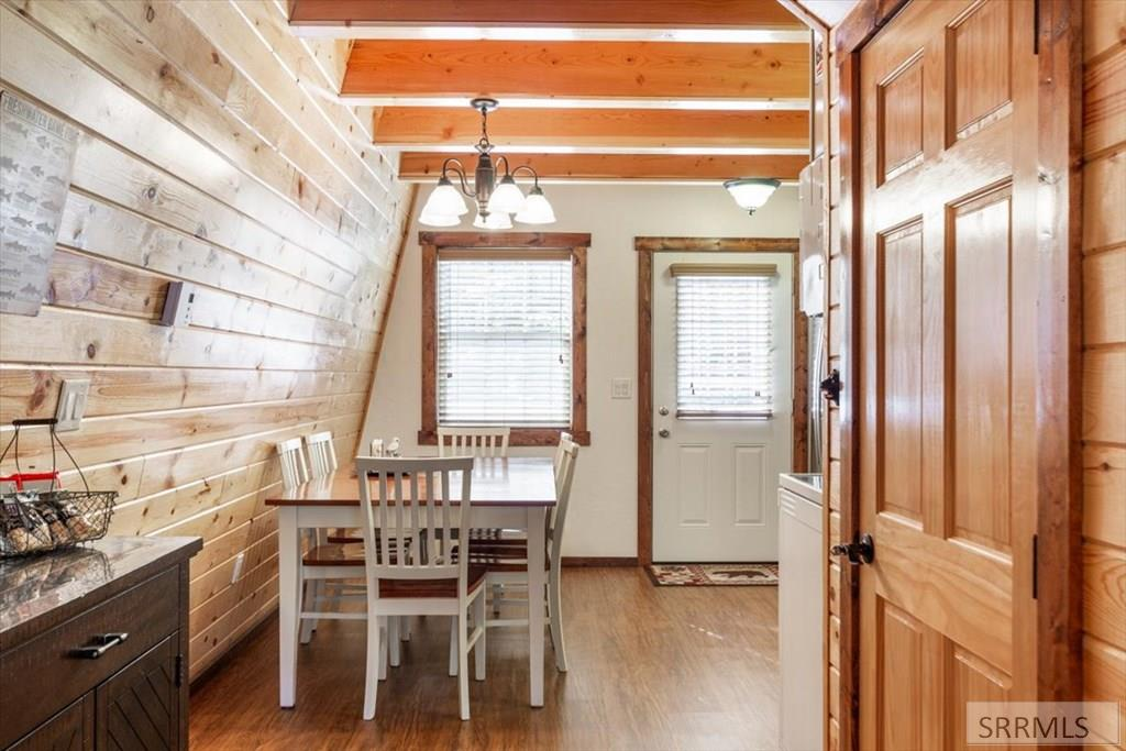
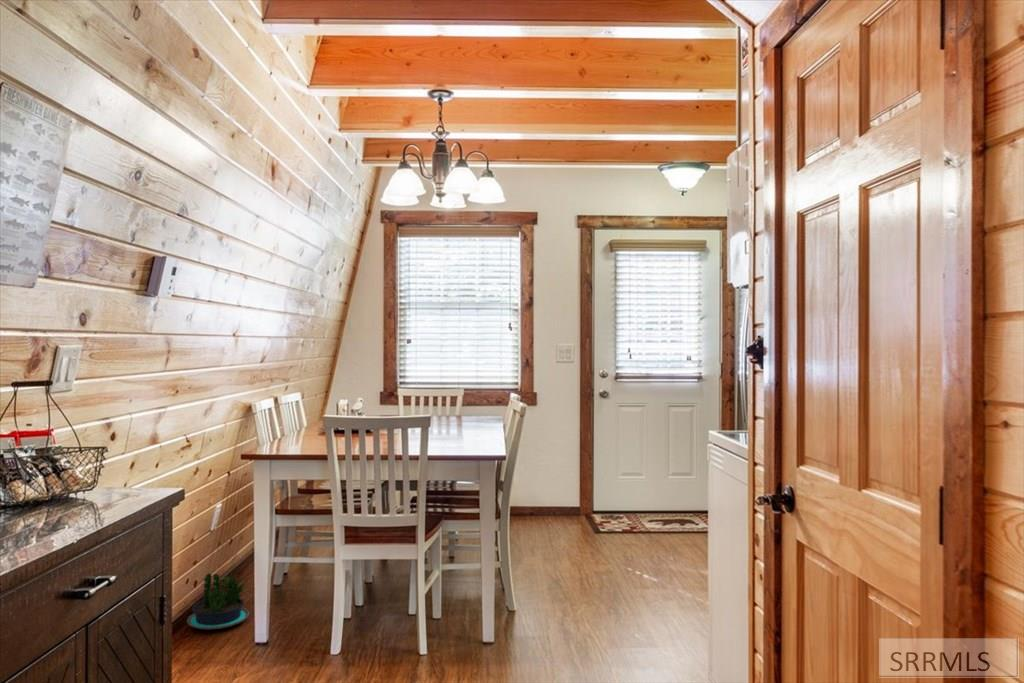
+ potted plant [186,572,255,630]
